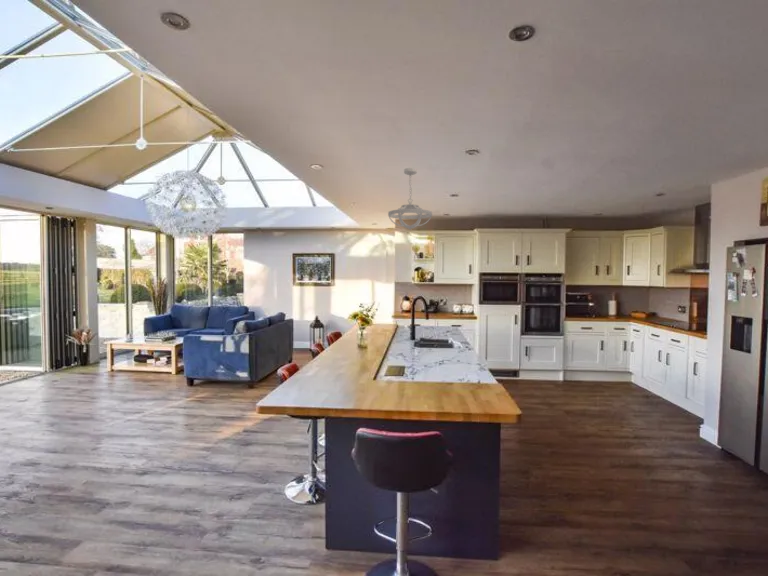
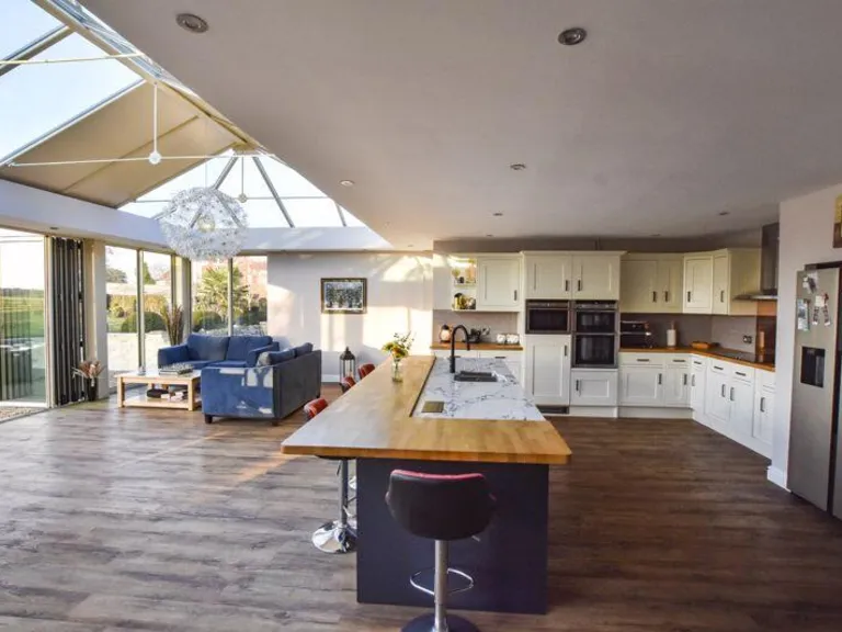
- ceiling light fixture [387,167,433,231]
